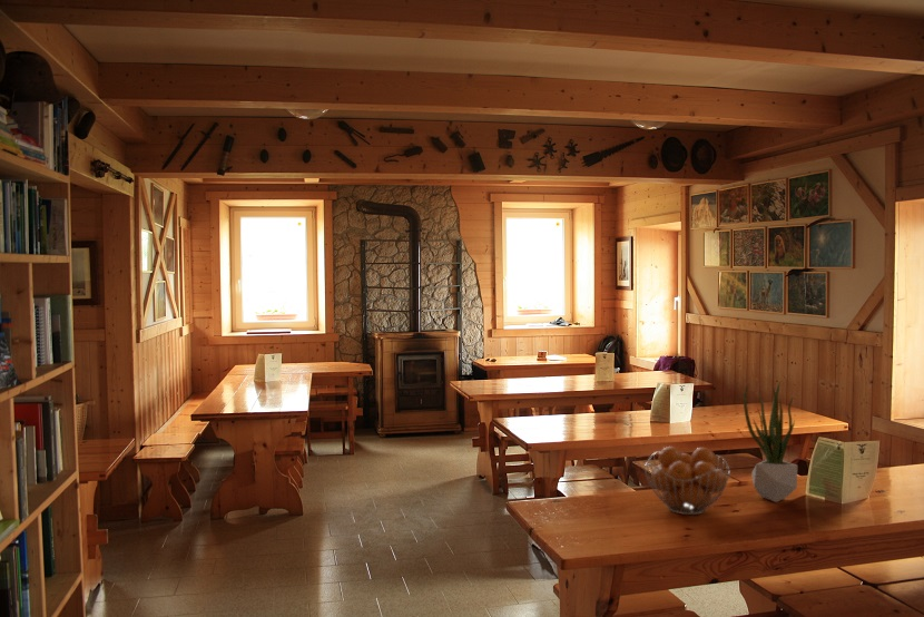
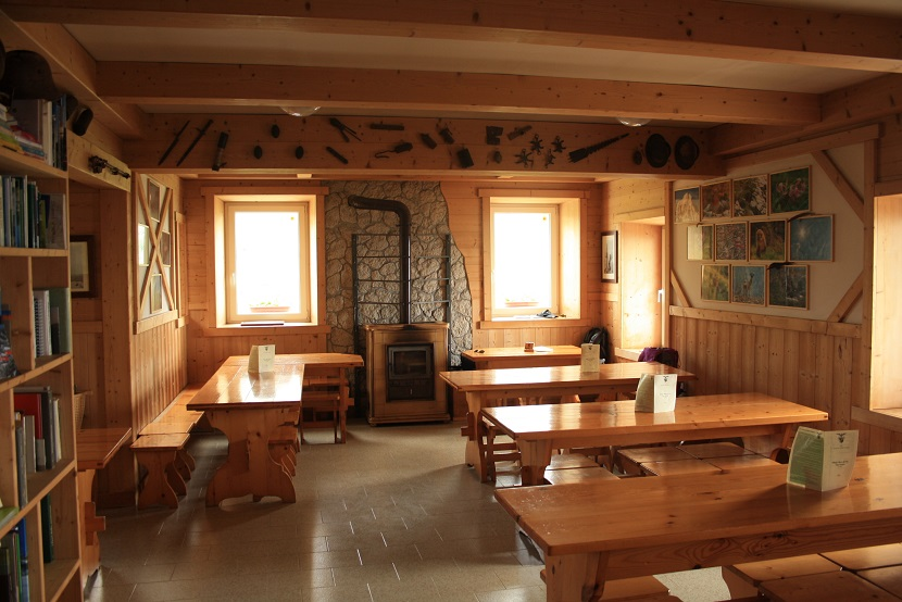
- potted plant [743,380,798,503]
- fruit basket [642,445,731,516]
